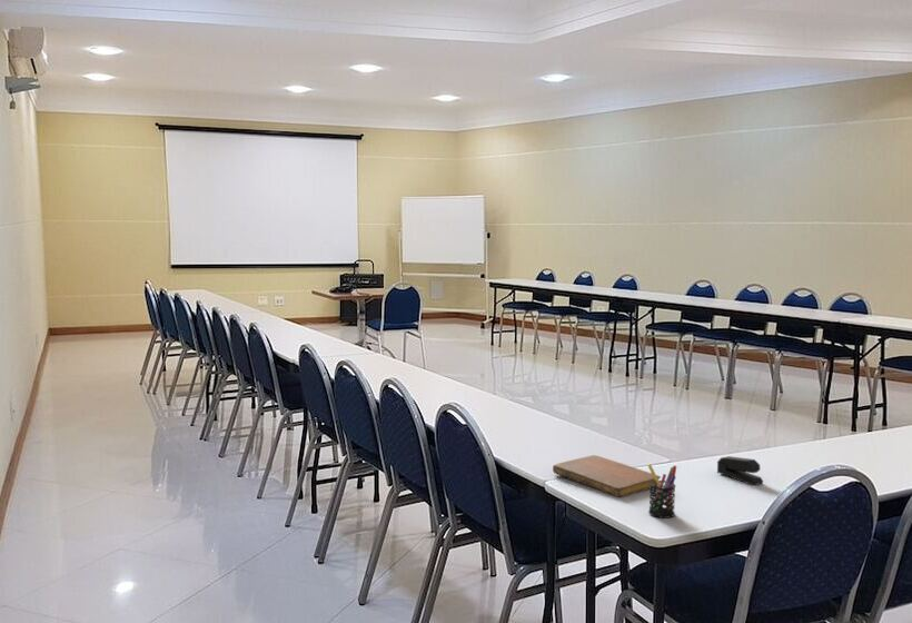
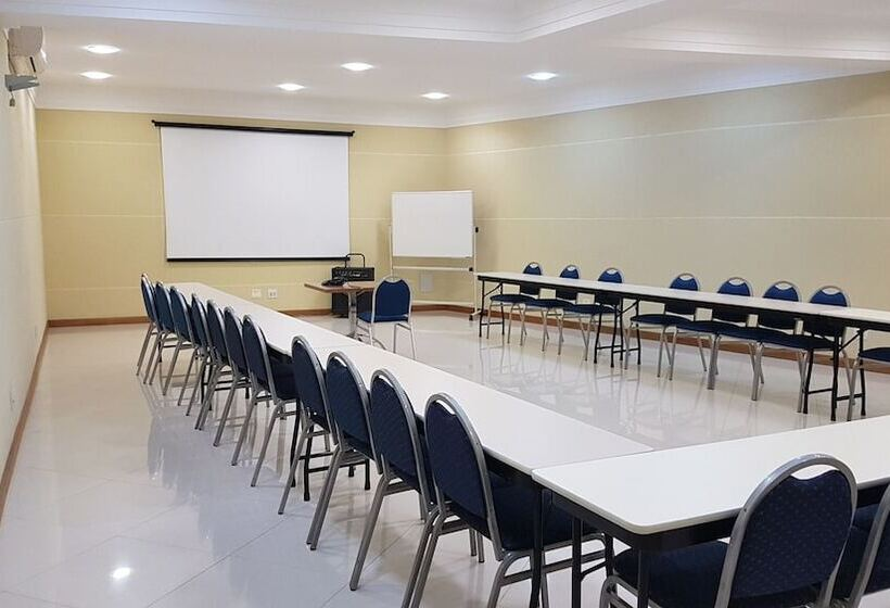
- pen holder [646,463,677,520]
- notebook [552,454,662,498]
- stapler [716,455,764,486]
